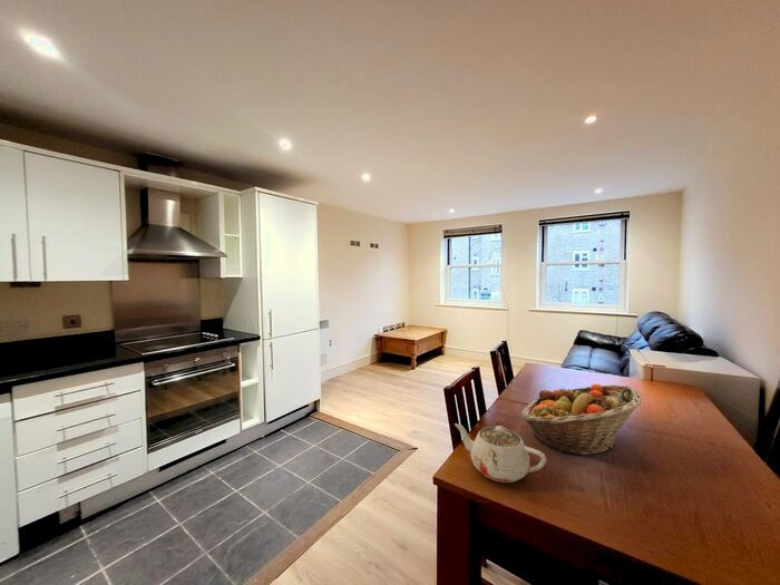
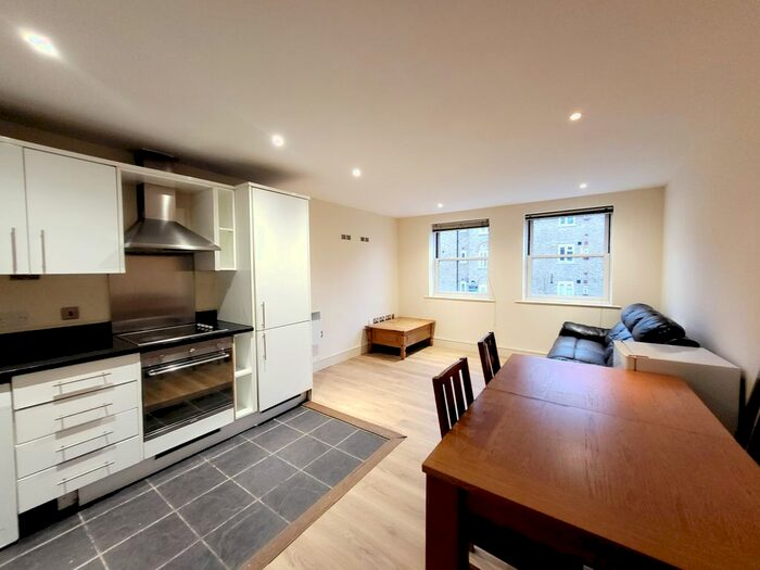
- fruit basket [520,383,642,456]
- teapot [454,422,547,484]
